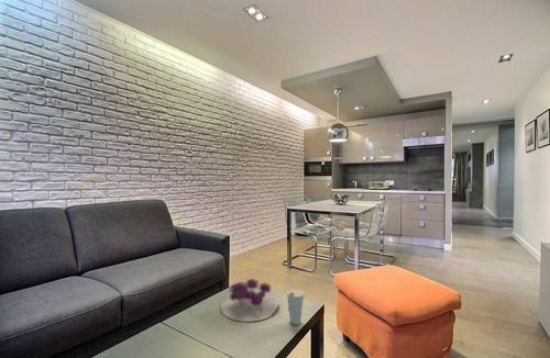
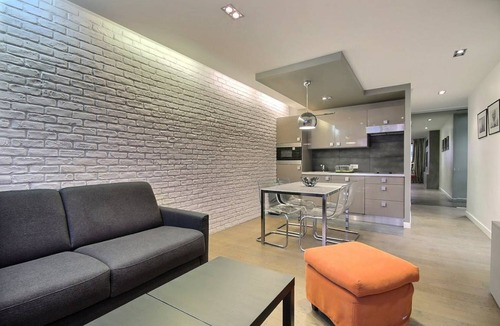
- flower [220,278,280,323]
- cup [286,289,306,326]
